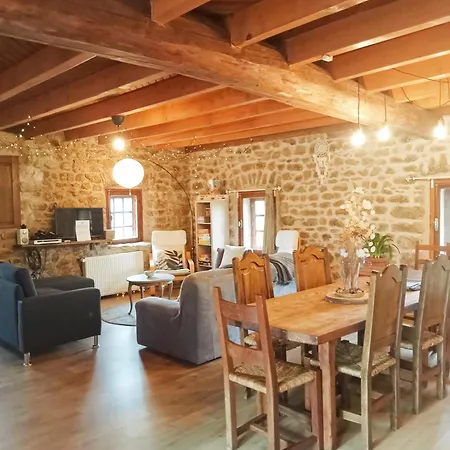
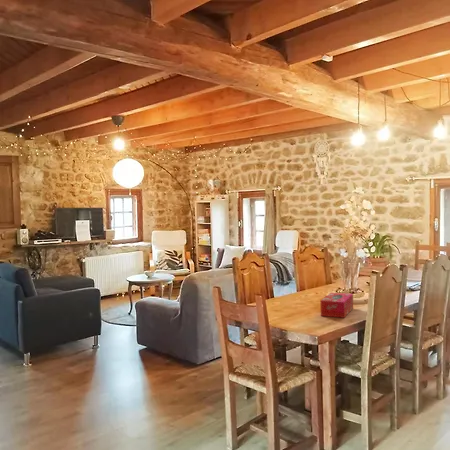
+ tissue box [319,292,354,319]
